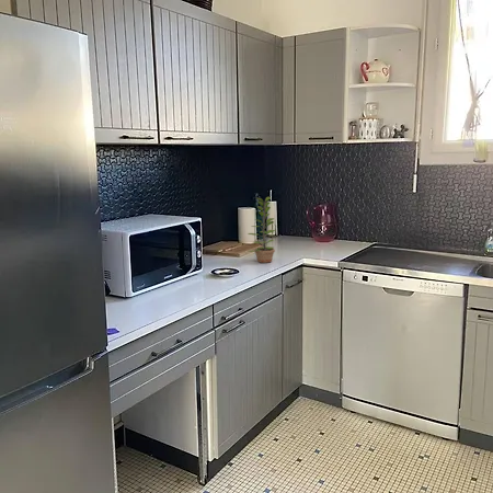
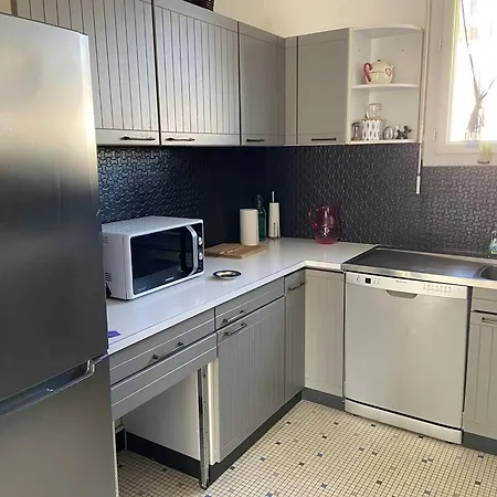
- plant [246,196,277,264]
